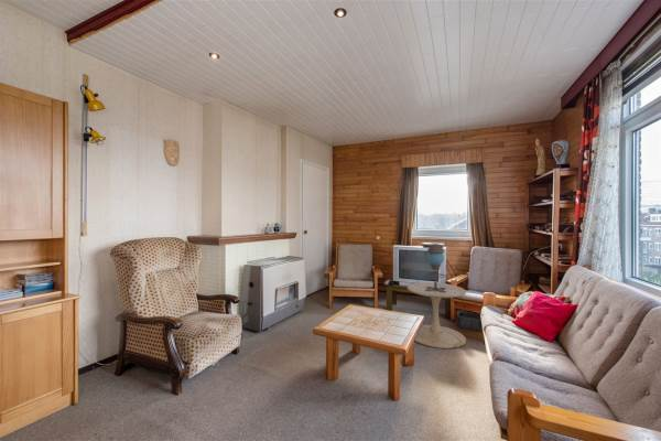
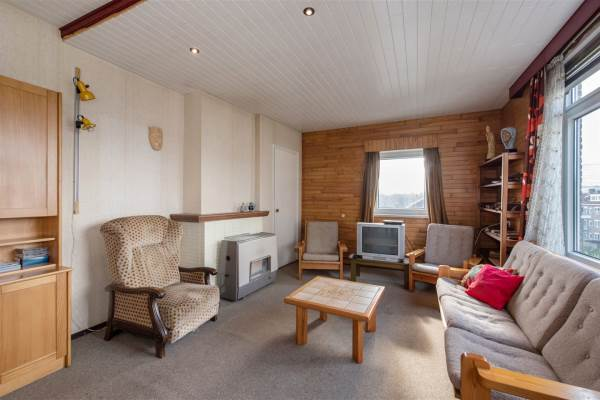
- table lamp [424,243,446,292]
- side table [407,281,467,349]
- storage bin [456,311,484,332]
